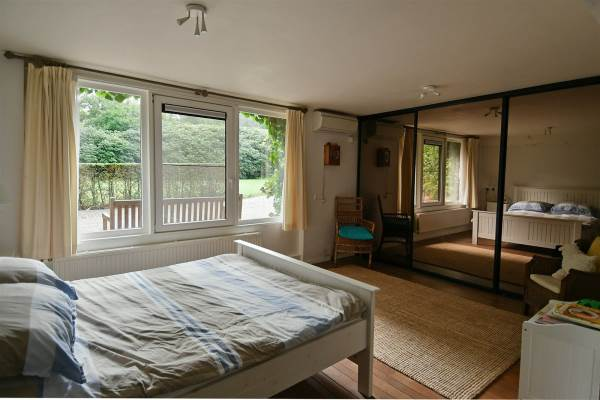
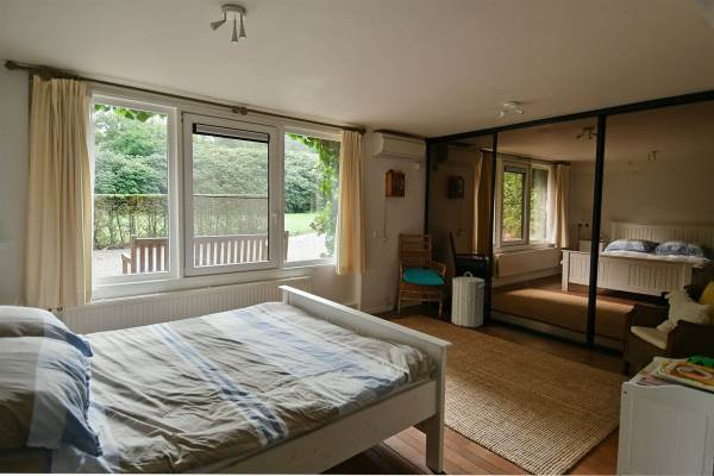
+ laundry hamper [451,271,487,328]
